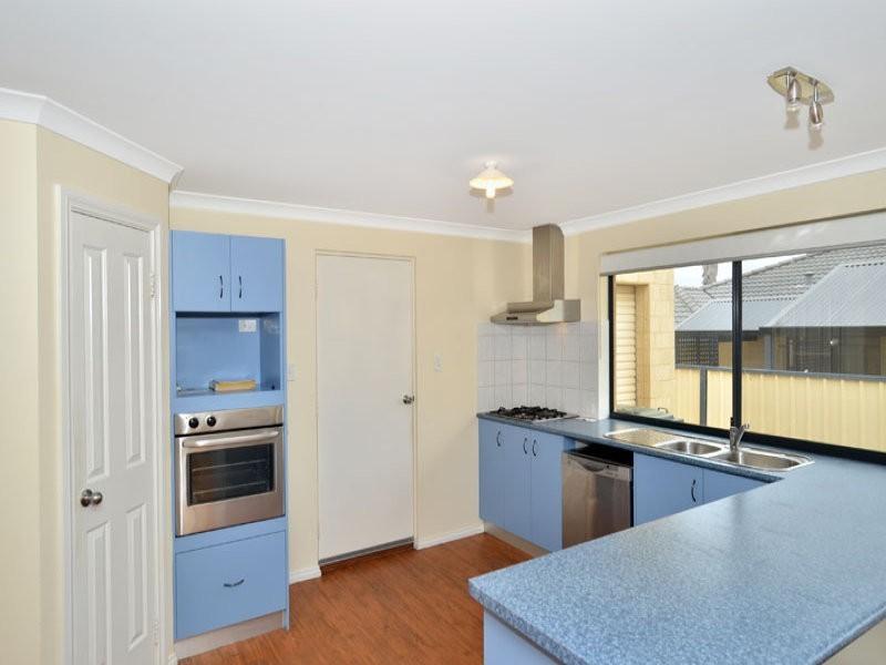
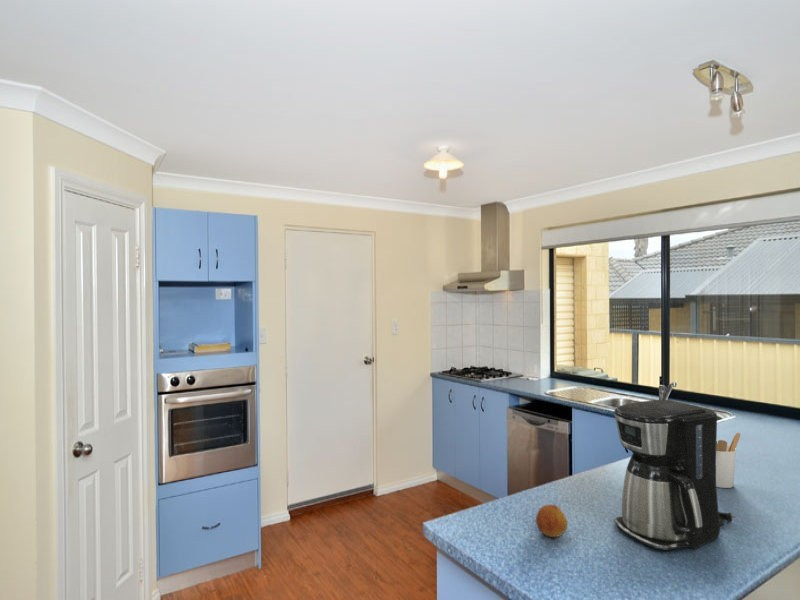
+ utensil holder [716,432,741,489]
+ coffee maker [613,399,736,552]
+ fruit [535,504,568,538]
